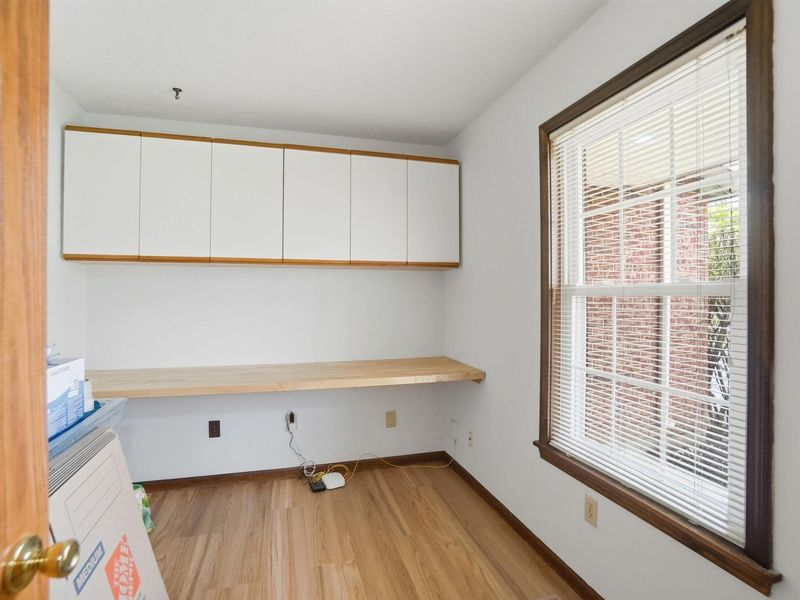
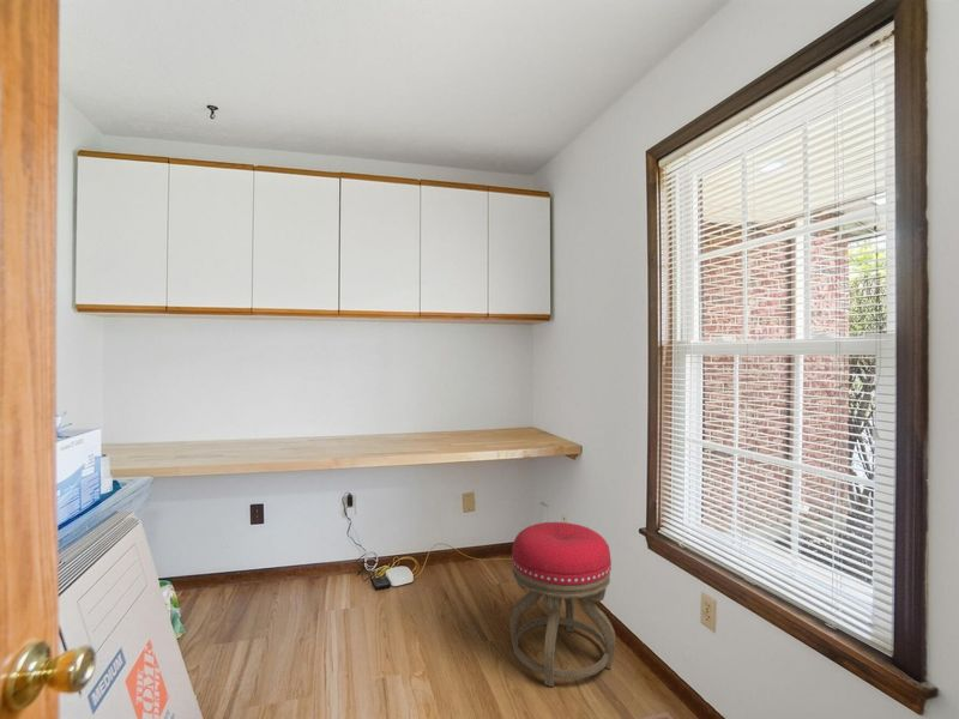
+ stool [508,521,616,688]
